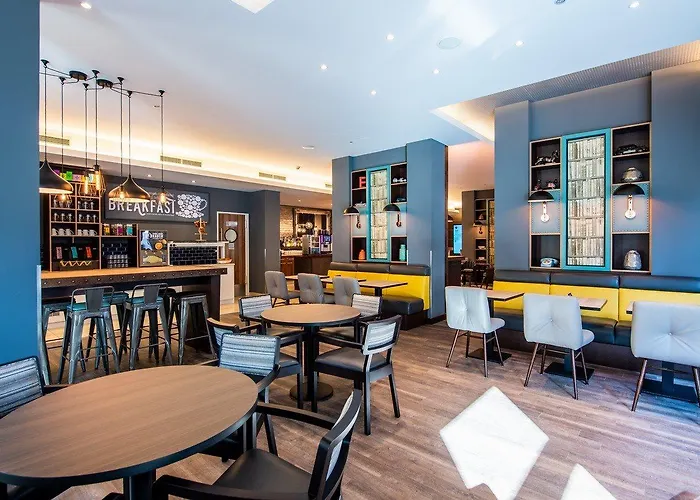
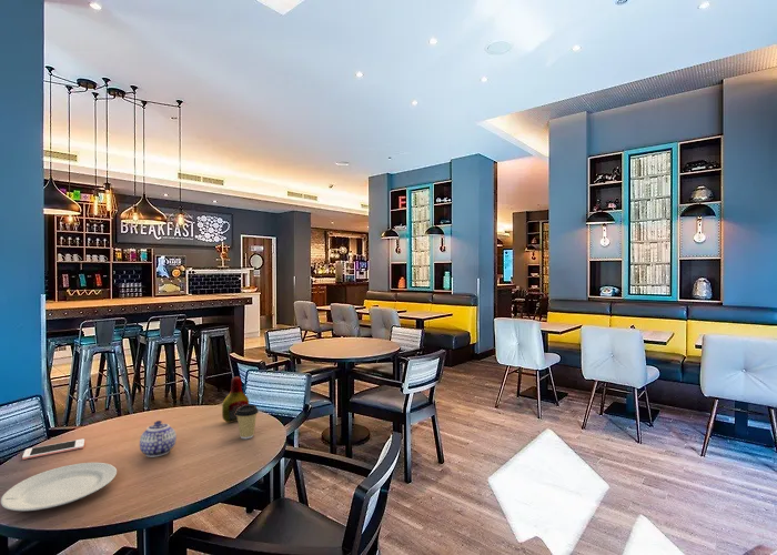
+ bottle [221,375,250,424]
+ cell phone [21,437,85,461]
+ chinaware [0,462,118,512]
+ coffee cup [235,404,260,440]
+ teapot [139,420,178,458]
